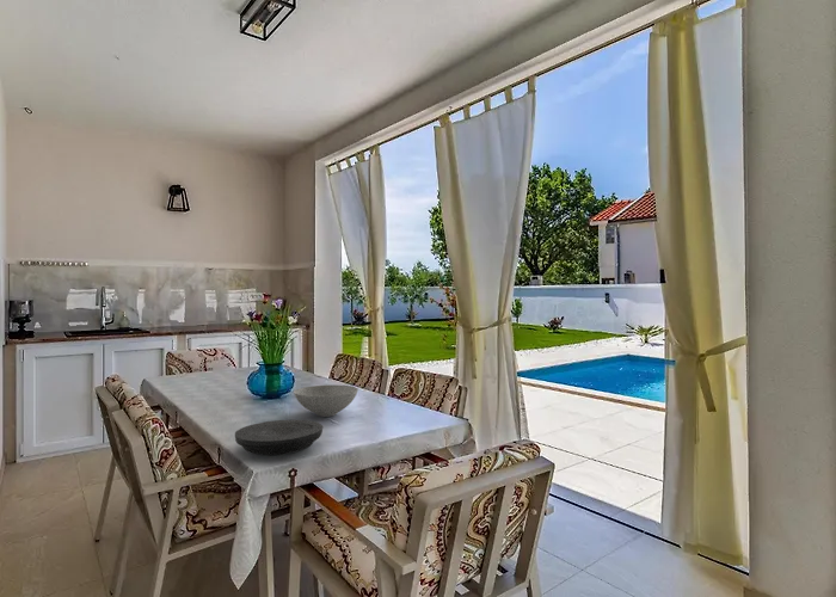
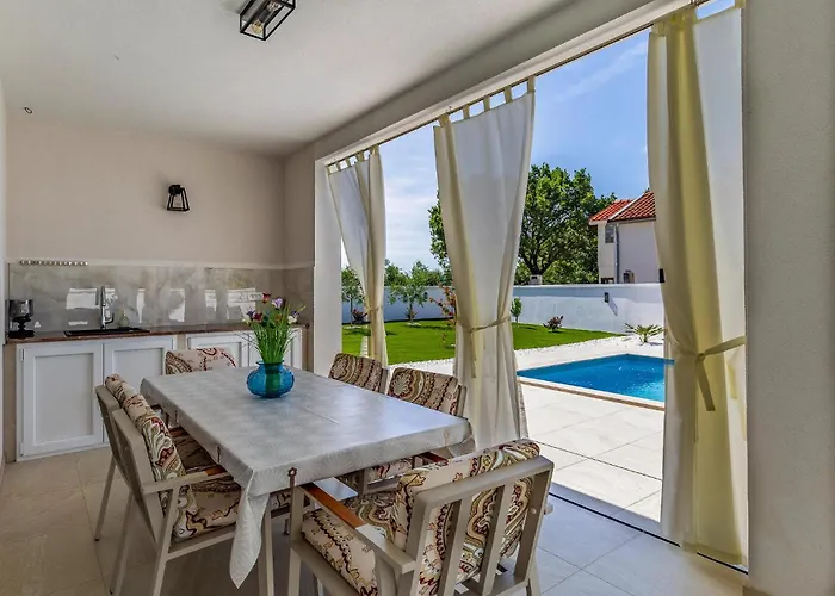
- bowl [293,383,359,418]
- plate [234,419,324,456]
